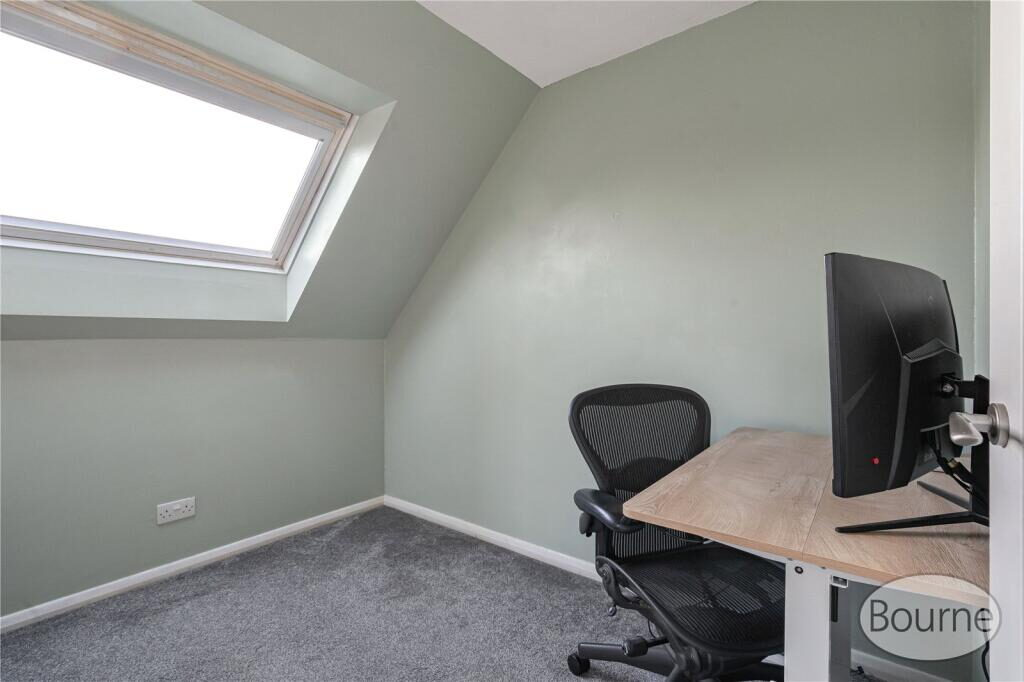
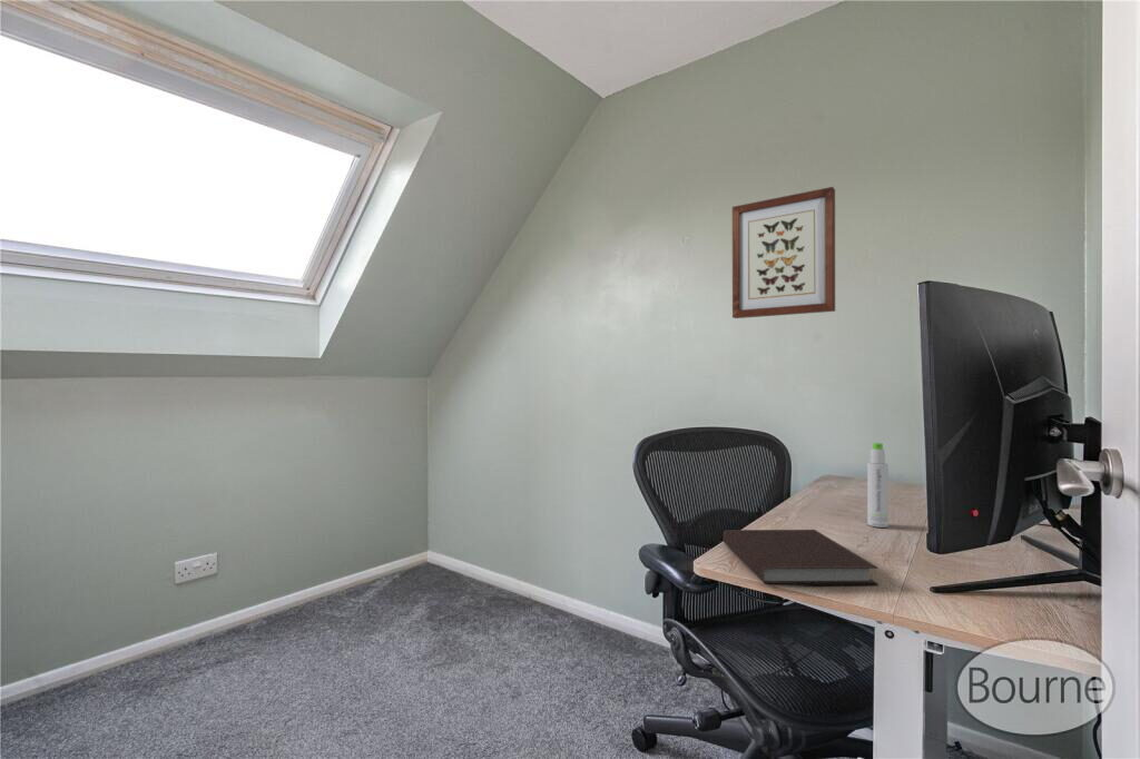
+ bottle [866,442,890,529]
+ notebook [723,529,879,586]
+ wall art [731,186,836,319]
